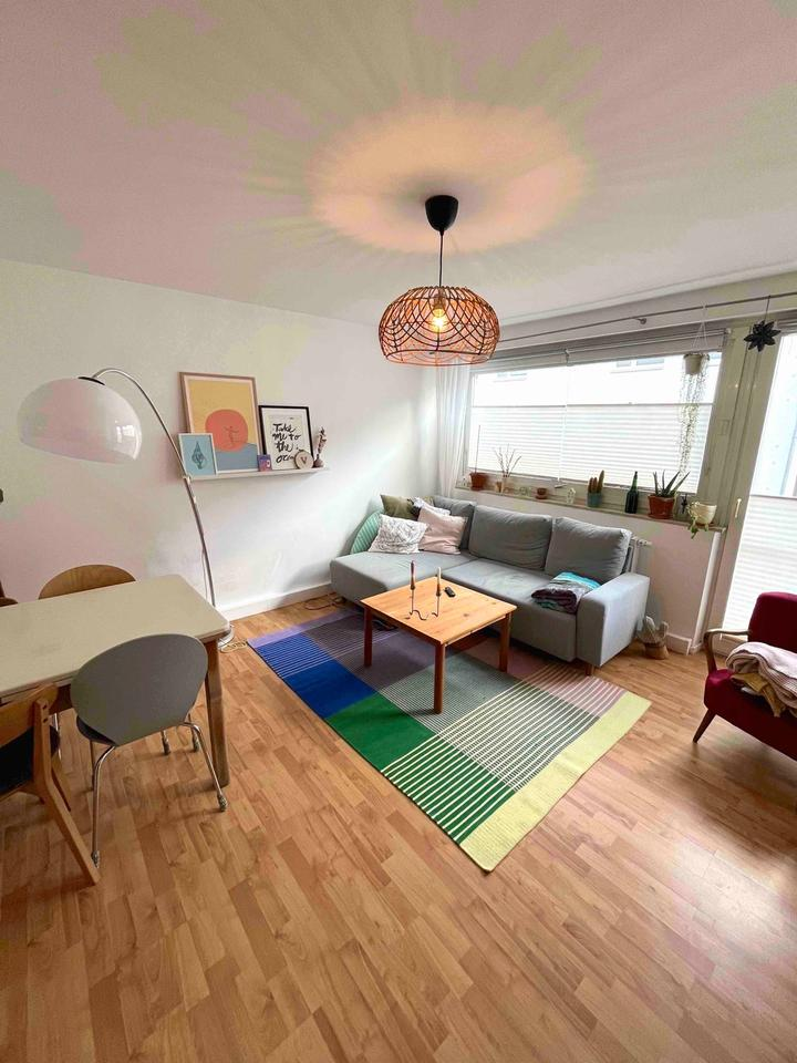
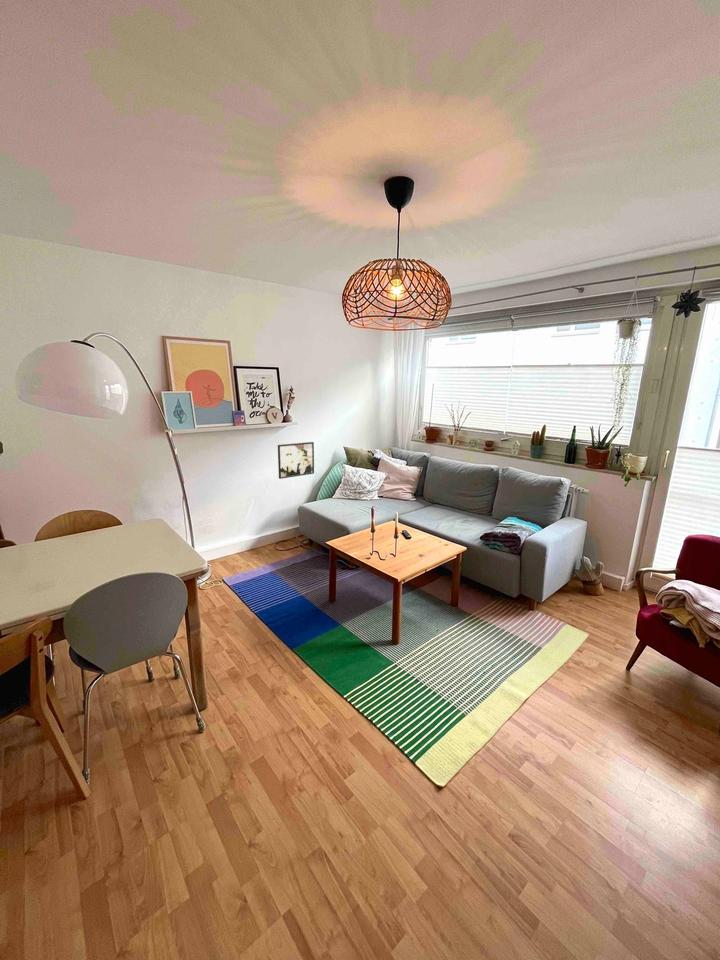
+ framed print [277,441,315,480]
